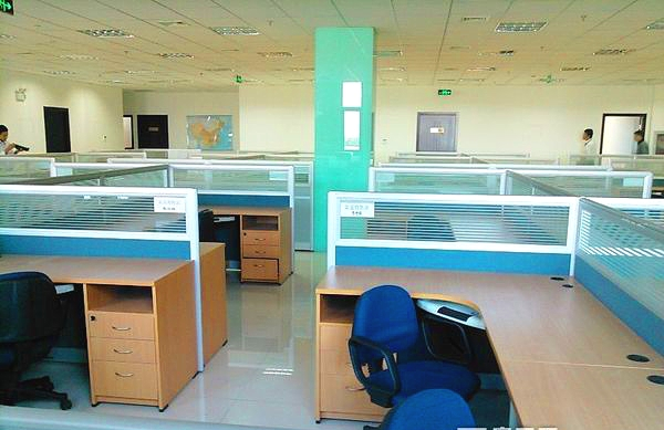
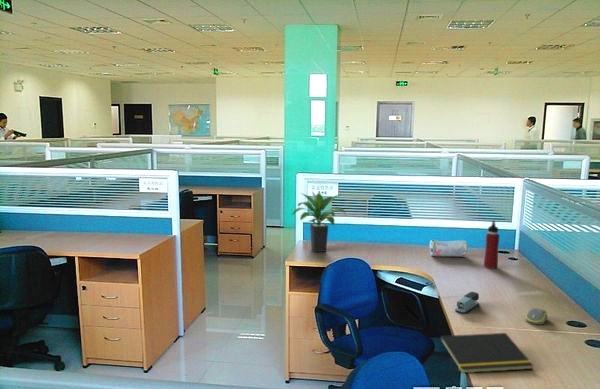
+ notepad [437,332,535,374]
+ water bottle [483,219,501,270]
+ potted plant [291,190,347,253]
+ computer mouse [524,307,549,325]
+ pencil case [429,239,469,257]
+ stapler [454,291,480,314]
